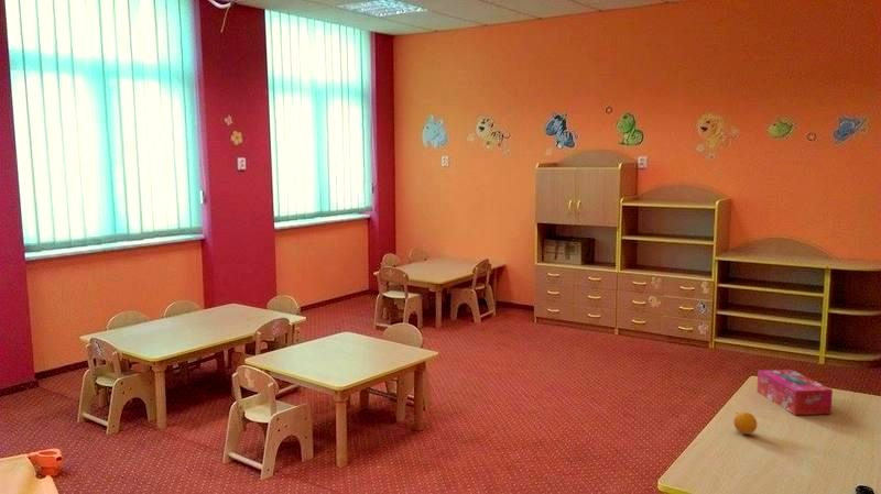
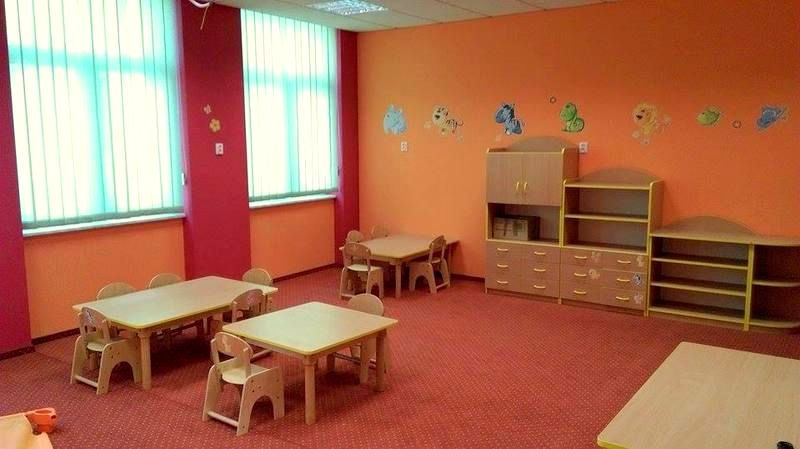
- fruit [732,411,758,436]
- tissue box [757,369,834,416]
